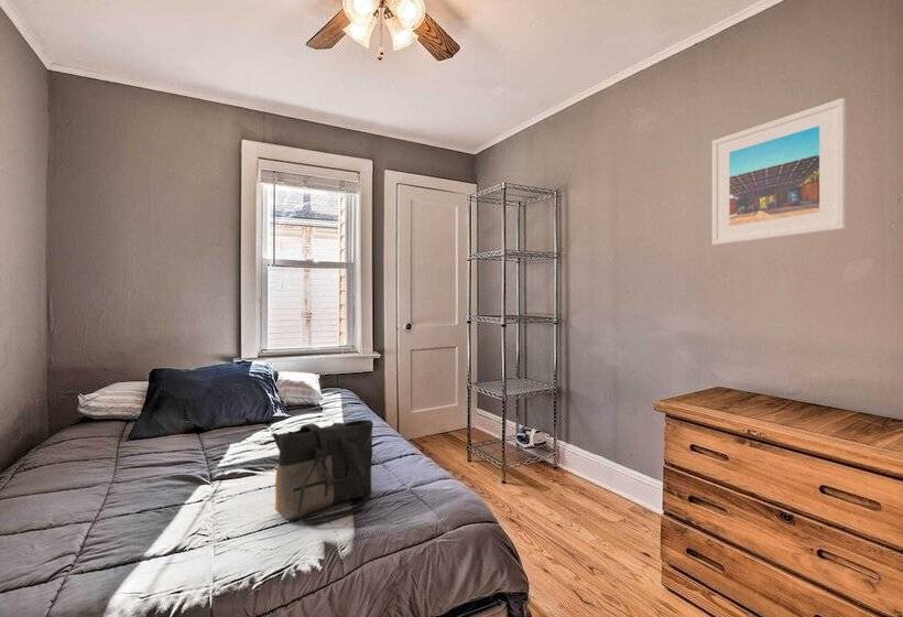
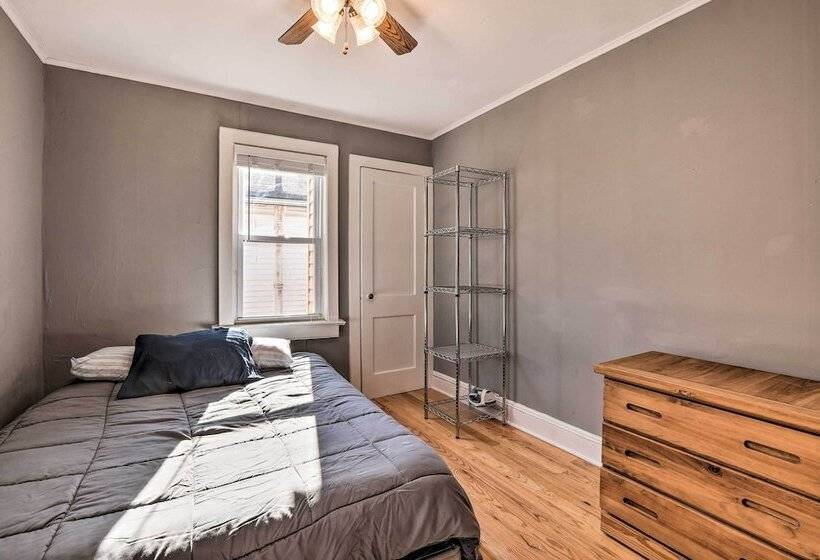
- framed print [711,97,847,246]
- tote bag [270,419,374,524]
